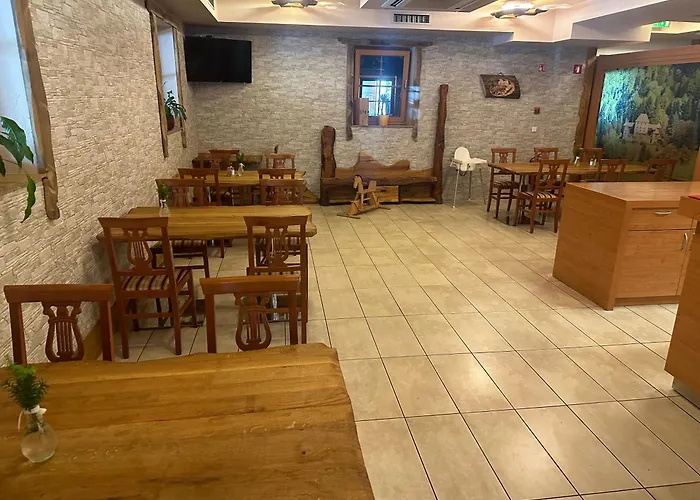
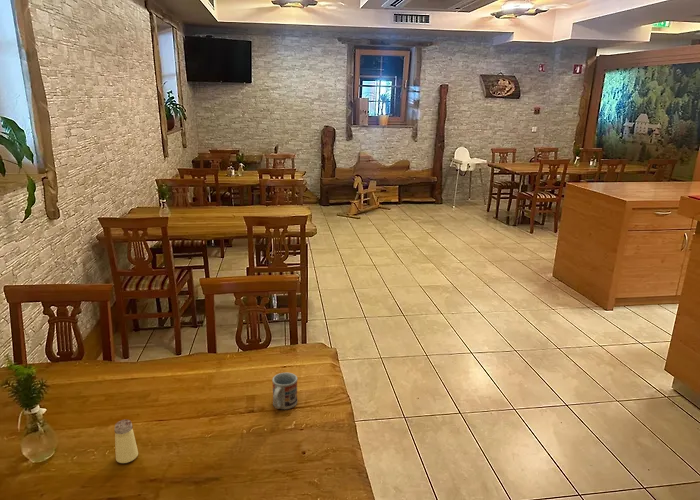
+ saltshaker [114,419,139,464]
+ cup [271,372,299,410]
